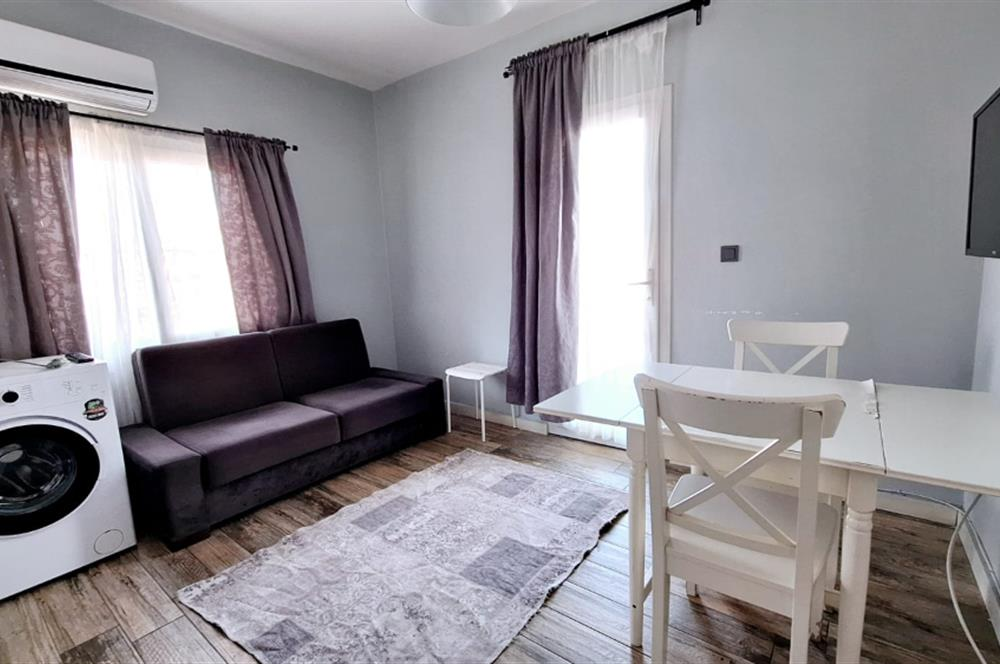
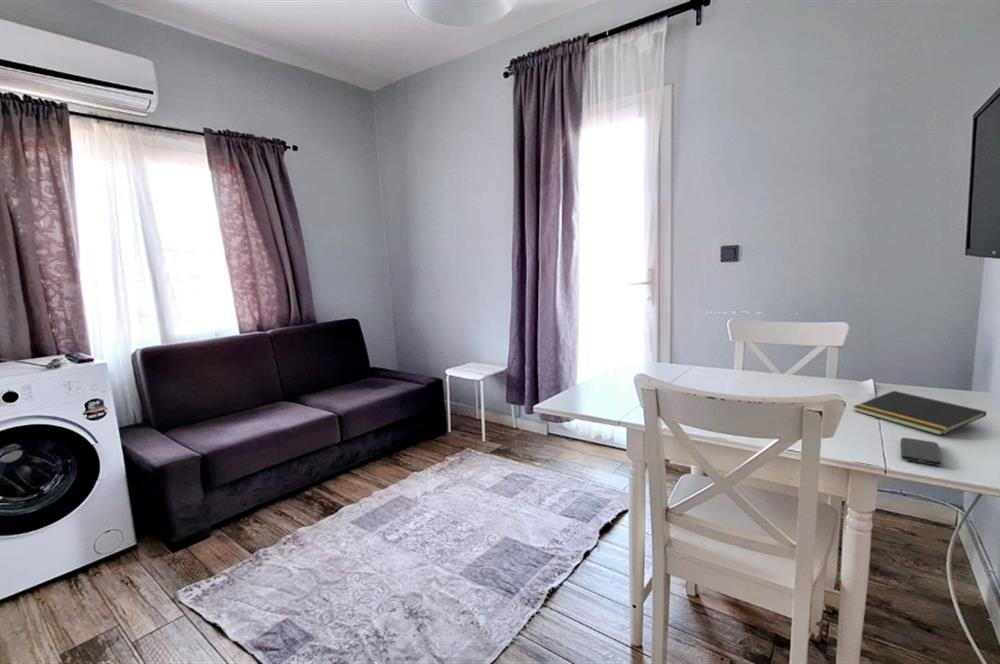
+ smartphone [900,437,942,467]
+ notepad [852,390,987,436]
